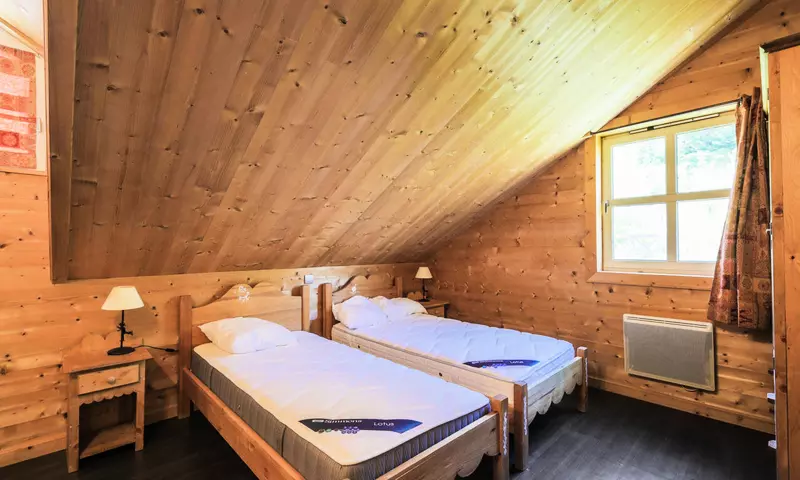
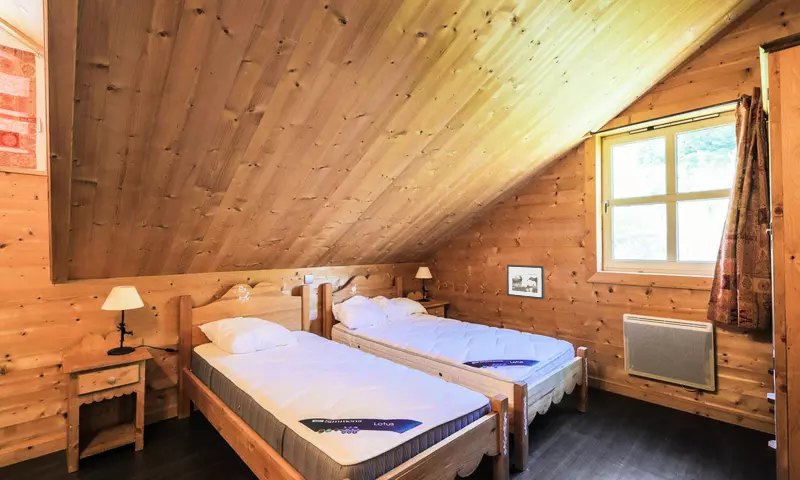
+ picture frame [506,264,546,301]
